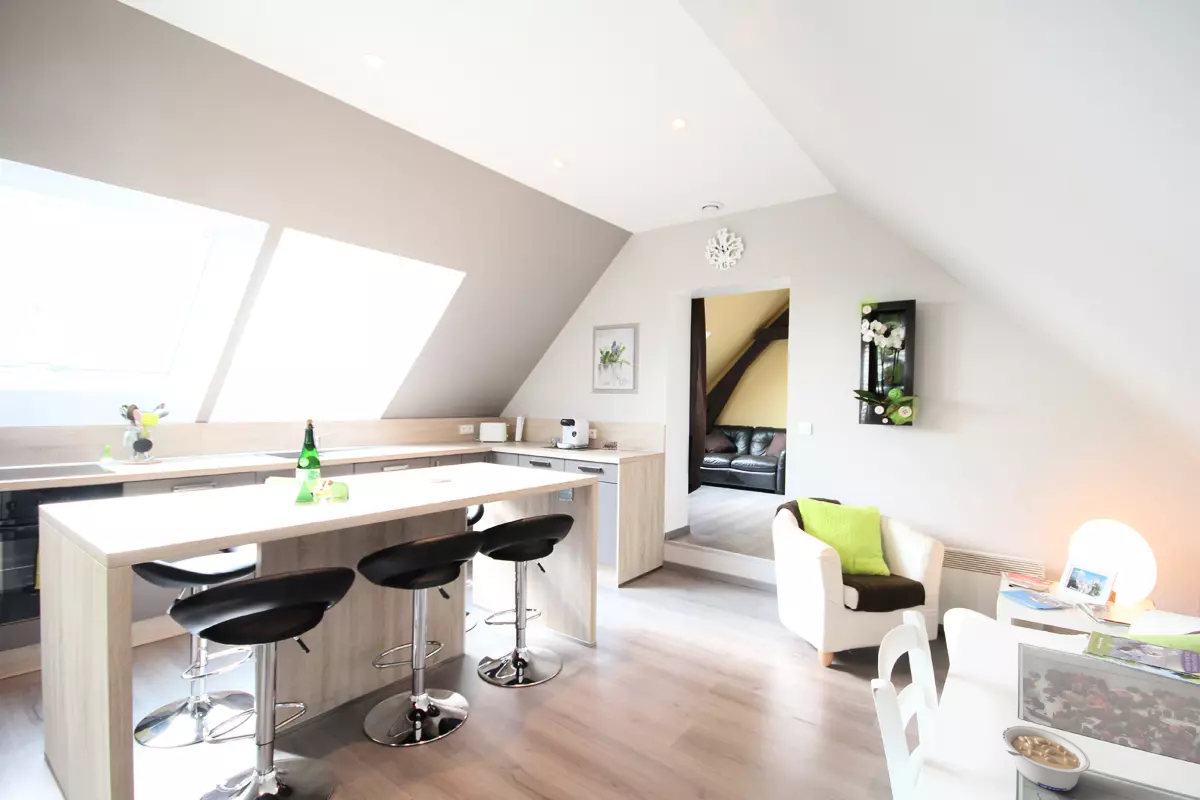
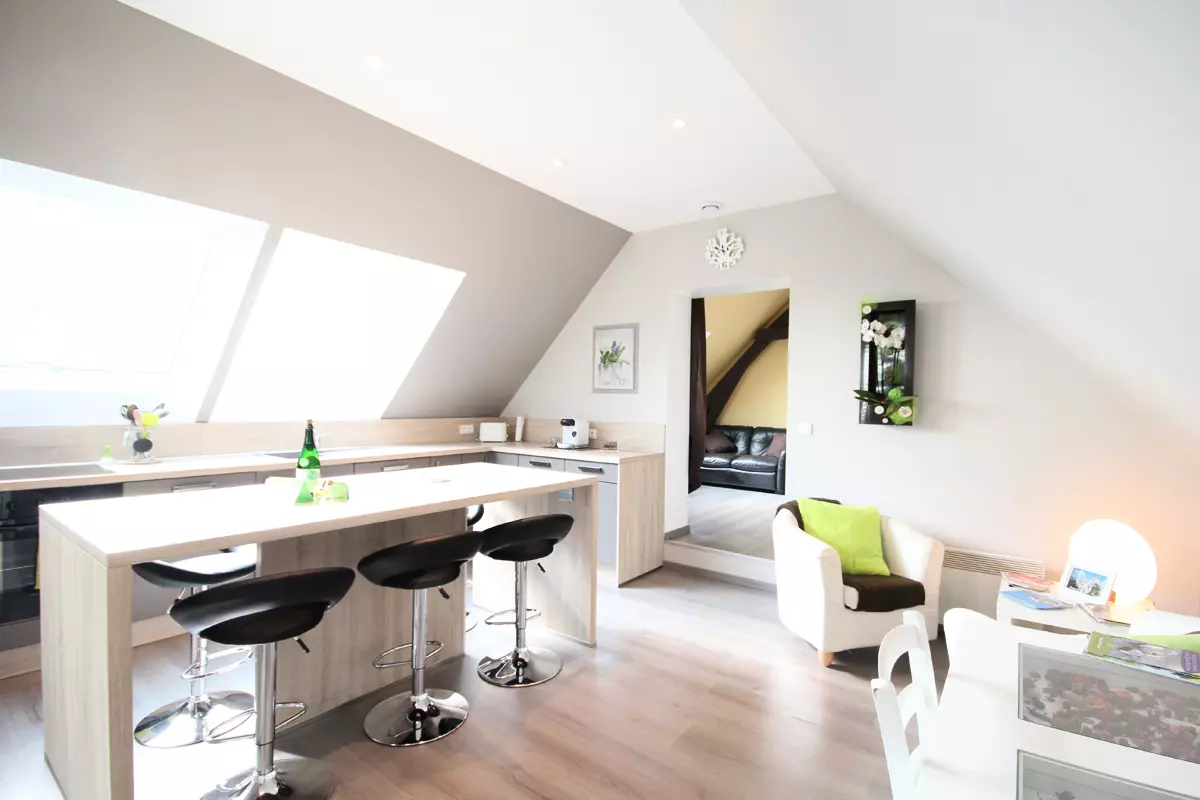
- legume [1001,725,1091,792]
